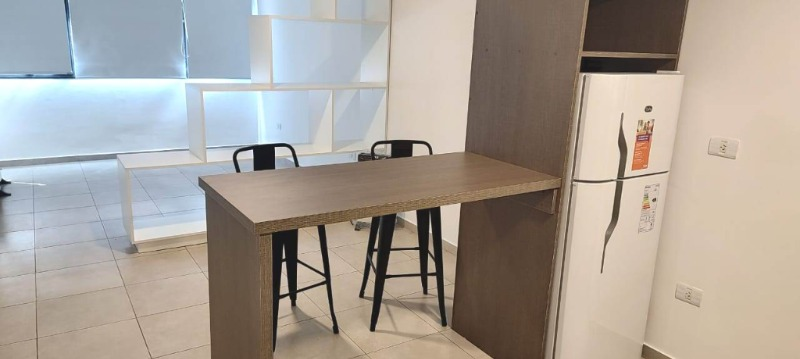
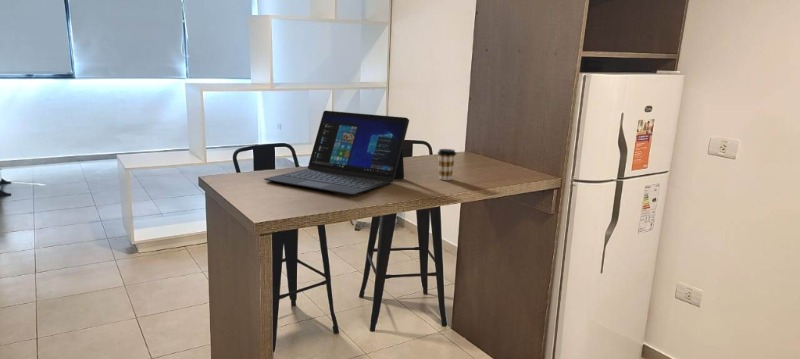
+ coffee cup [436,148,457,181]
+ laptop [263,110,410,196]
